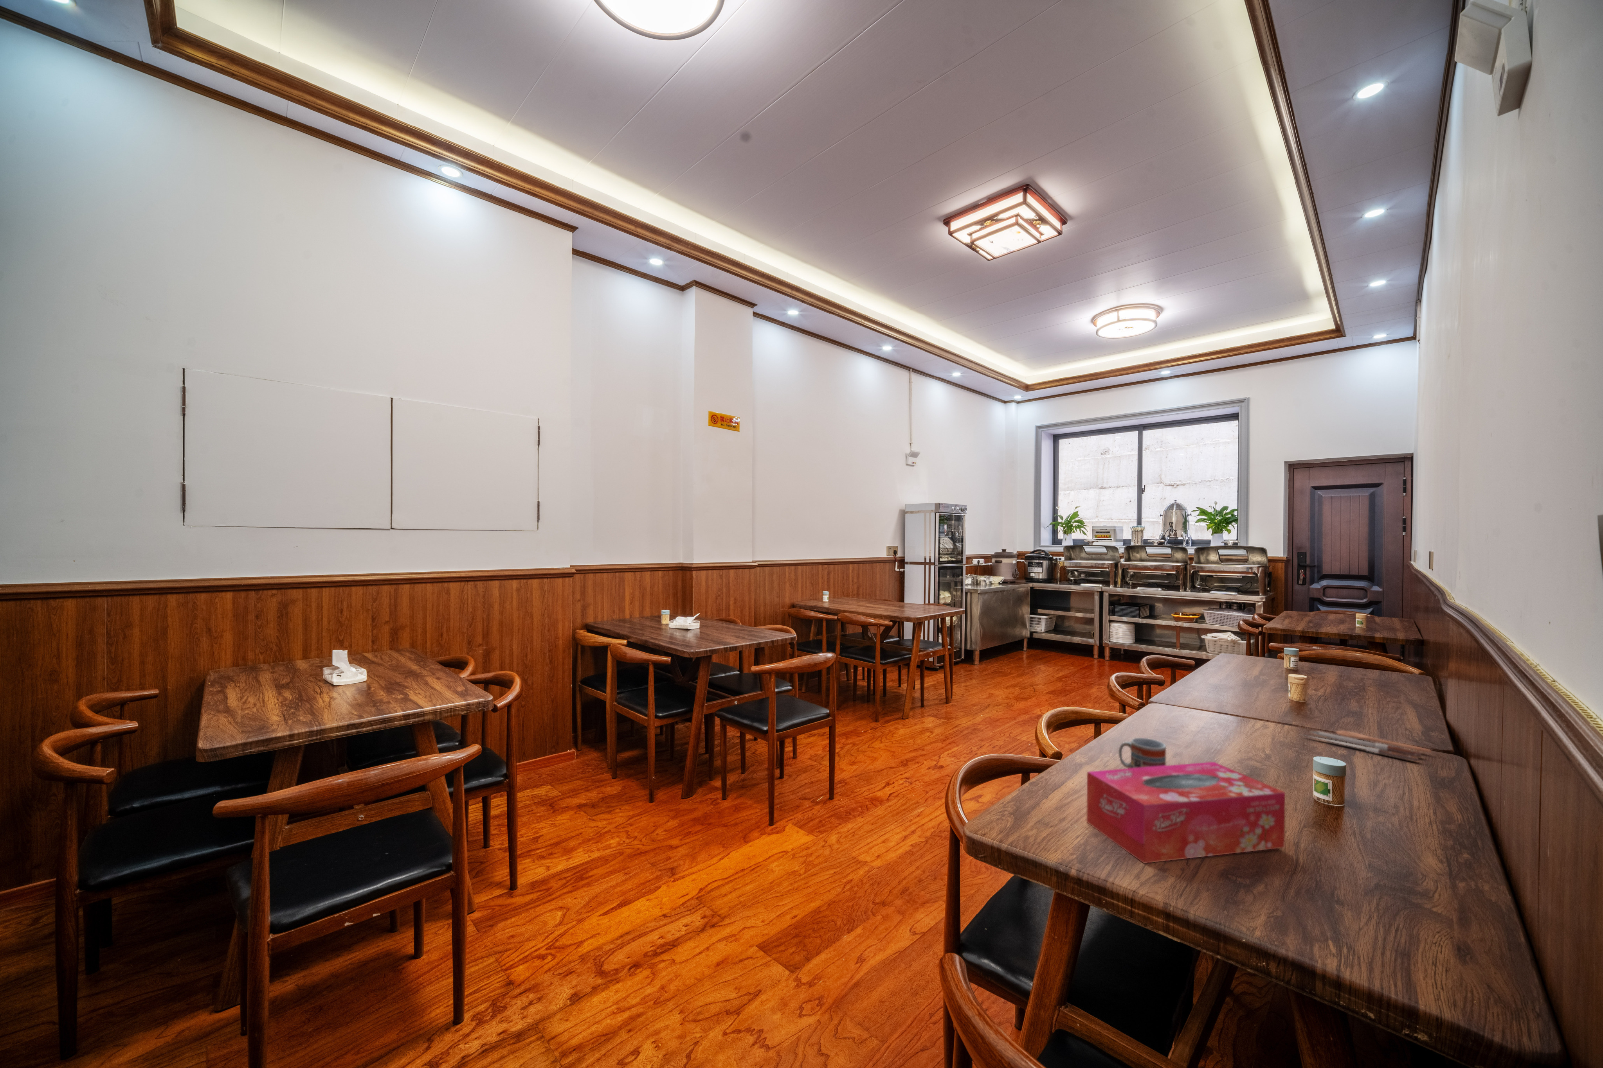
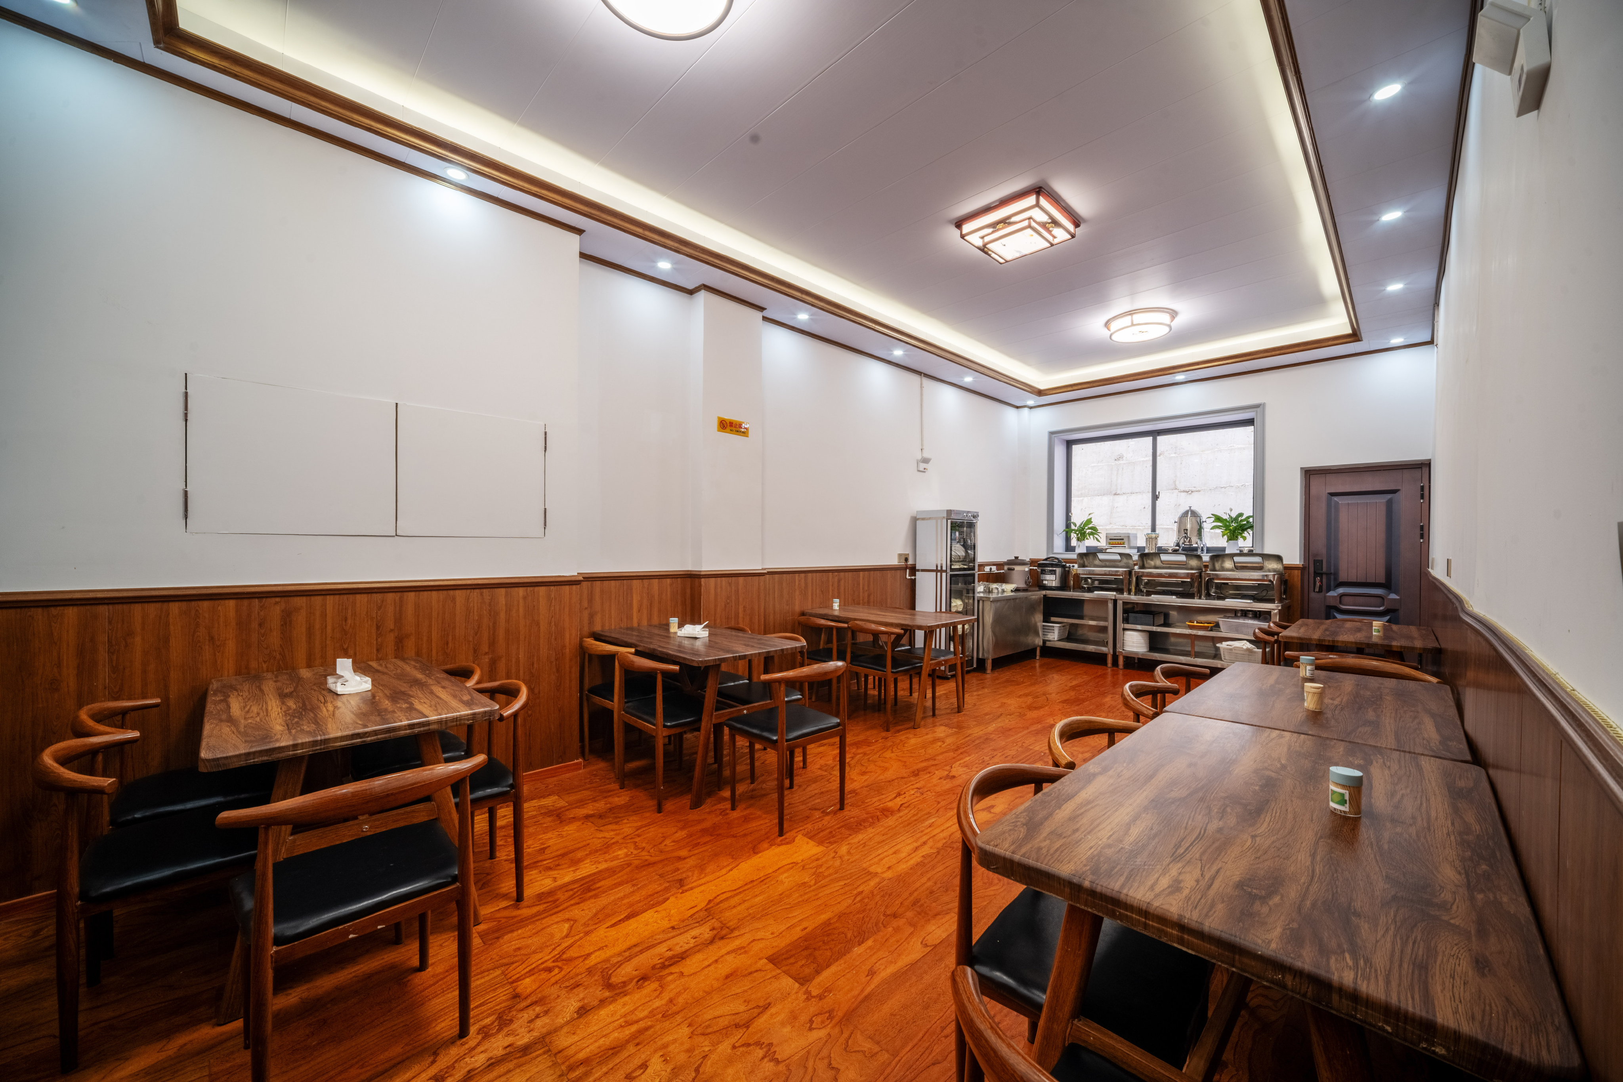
- spoon [1299,731,1431,762]
- cup [1118,738,1166,769]
- tissue box [1087,762,1286,864]
